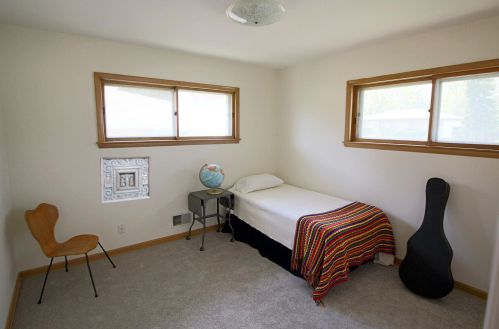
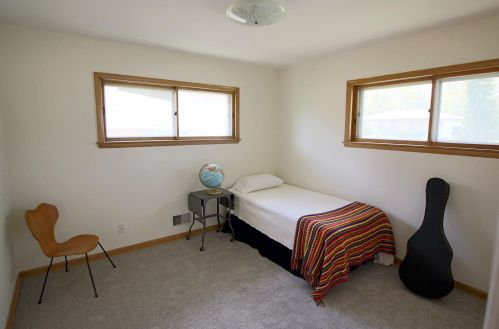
- carved panel [99,156,153,204]
